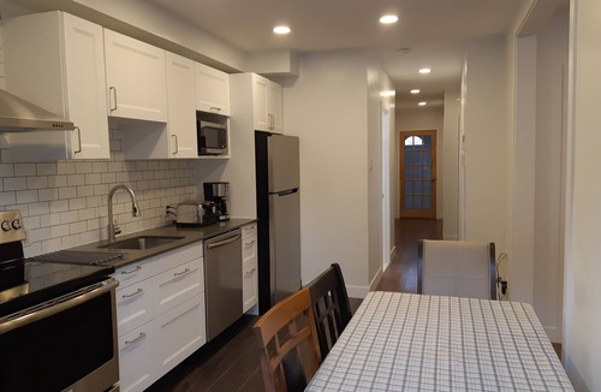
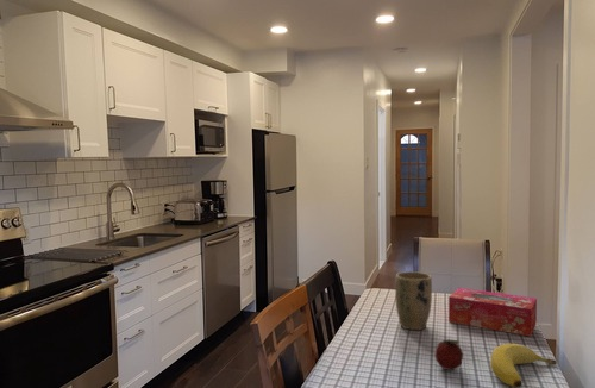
+ banana [489,343,558,388]
+ fruit [433,338,464,371]
+ plant pot [394,270,433,331]
+ tissue box [447,287,538,338]
